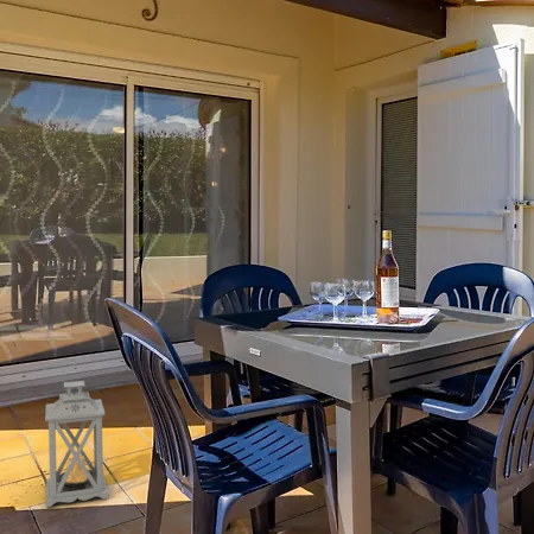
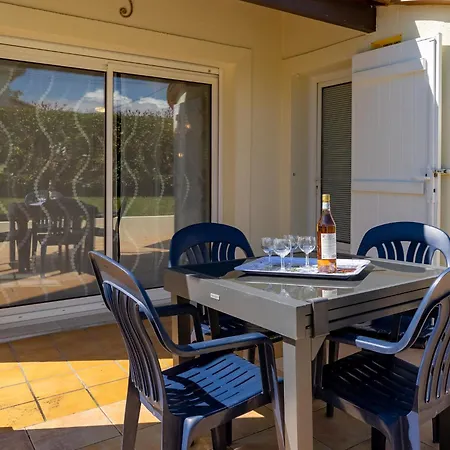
- lantern [44,380,109,508]
